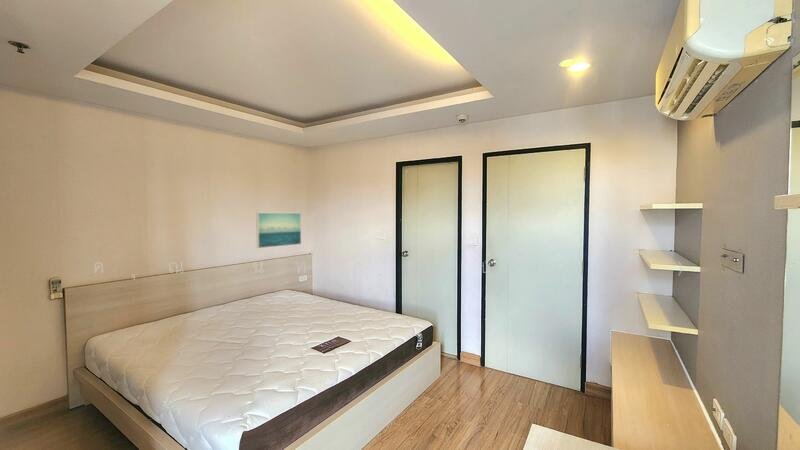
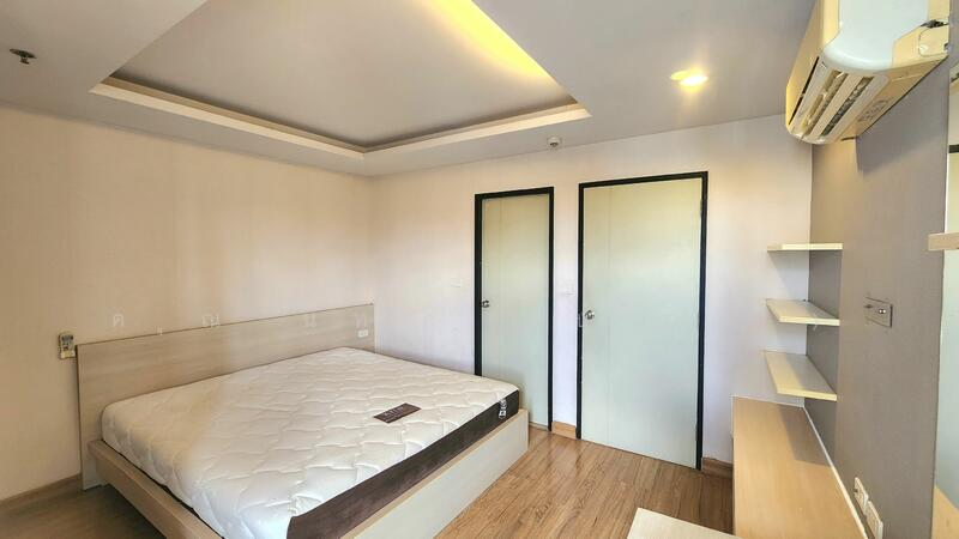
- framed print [255,212,302,249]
